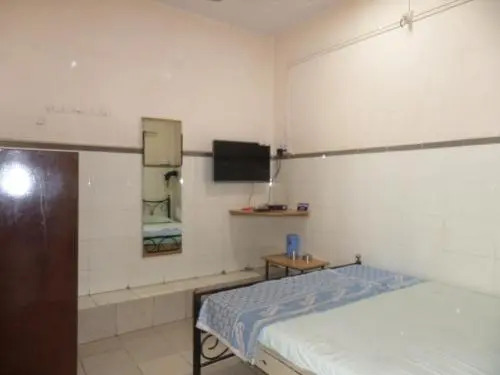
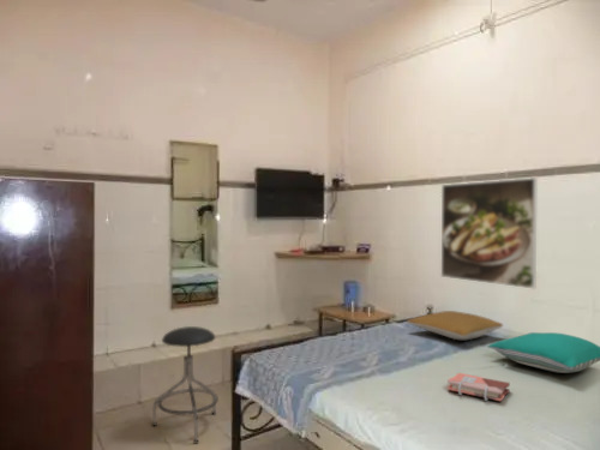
+ stool [151,325,220,445]
+ pillow [406,310,504,341]
+ pillow [486,331,600,374]
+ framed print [440,176,539,290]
+ phonebook [446,372,511,402]
